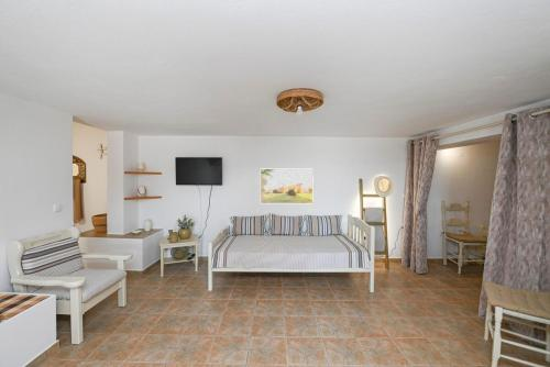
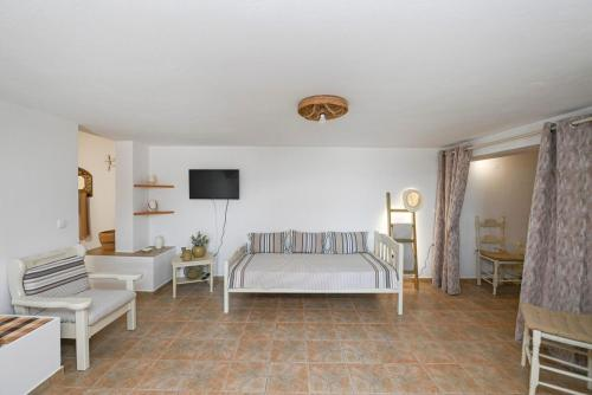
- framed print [260,168,315,204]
